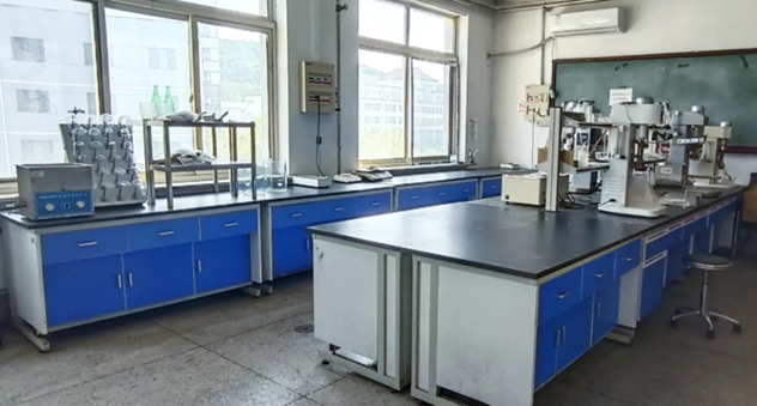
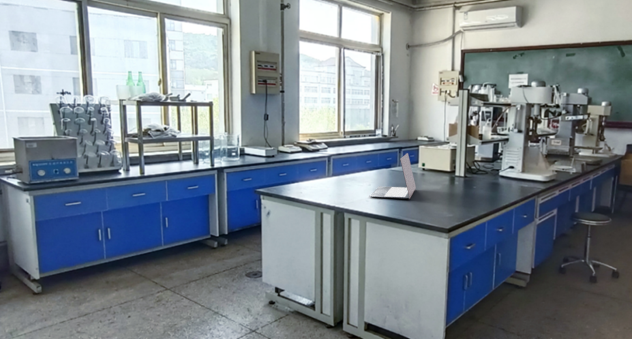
+ laptop [368,152,417,200]
